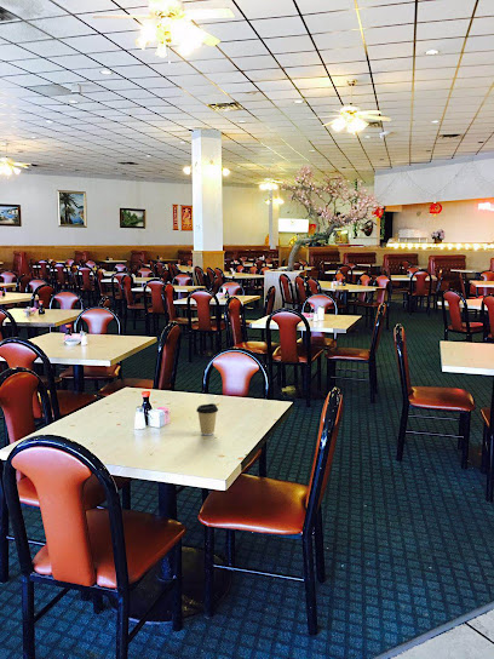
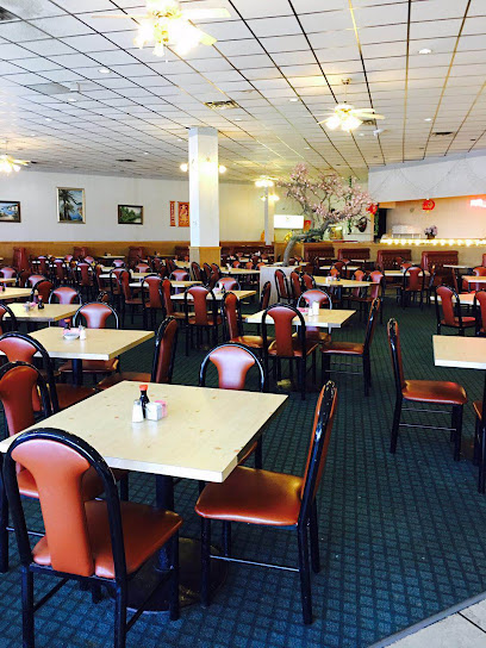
- coffee cup [195,402,219,436]
